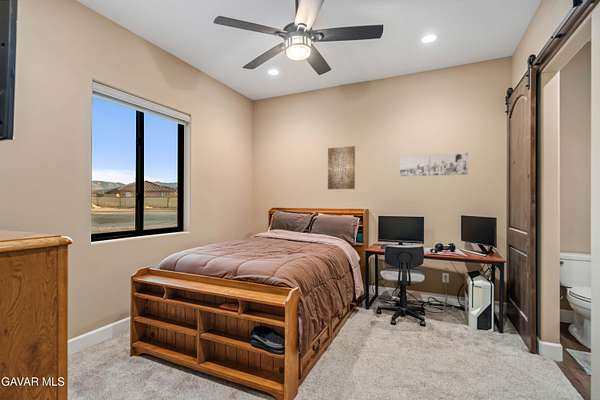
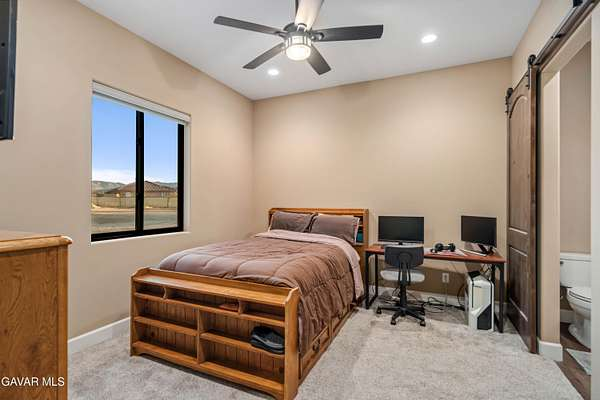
- wall art [327,145,356,190]
- wall art [399,152,469,177]
